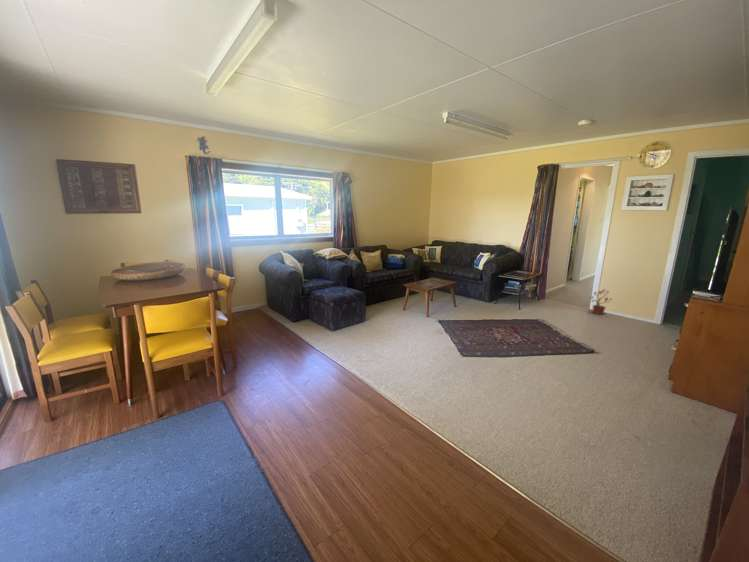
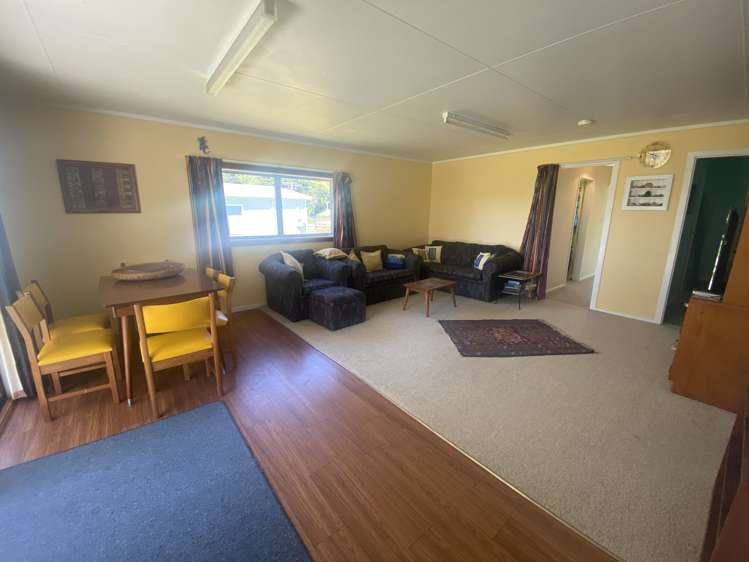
- potted plant [587,288,613,315]
